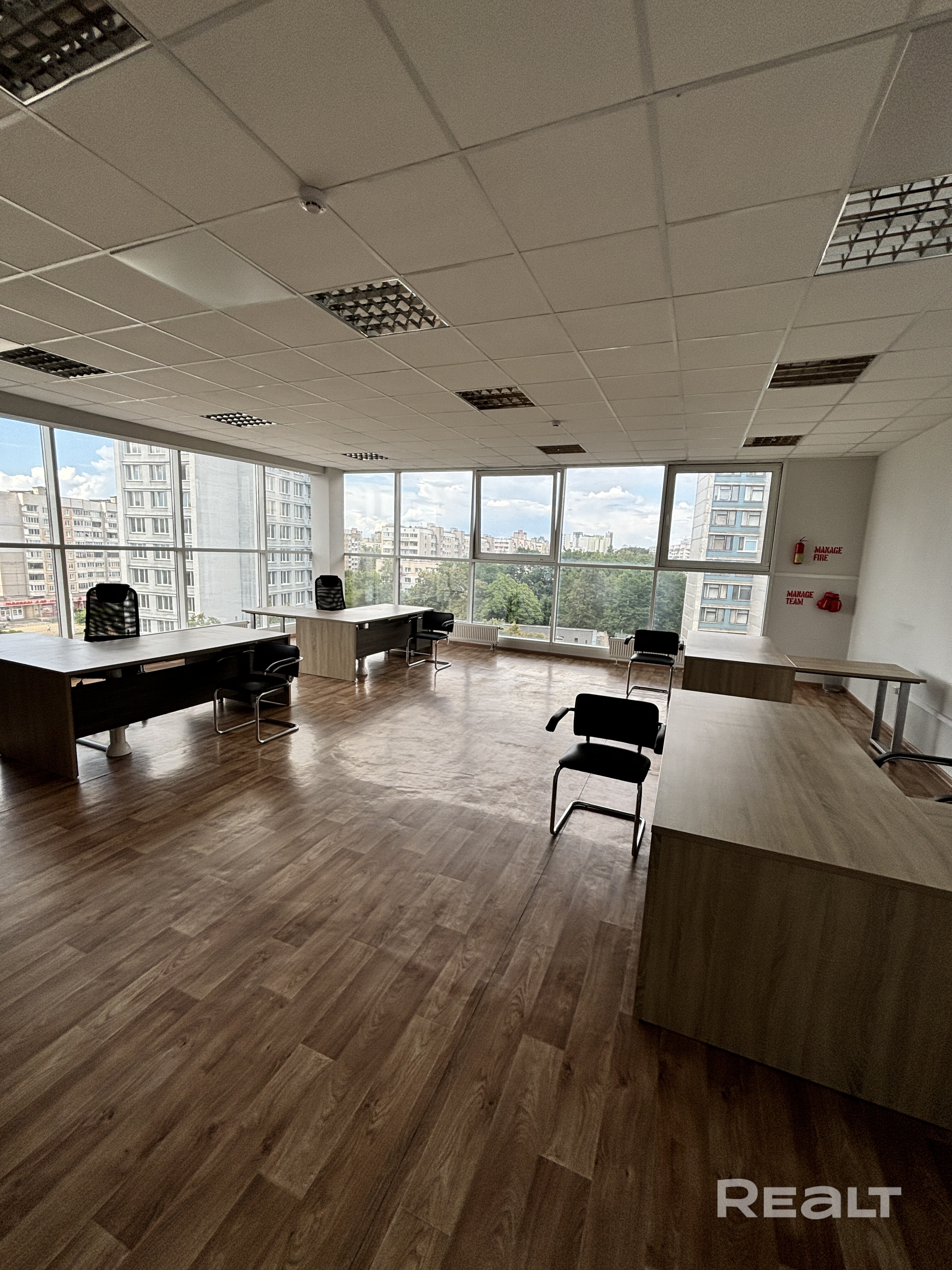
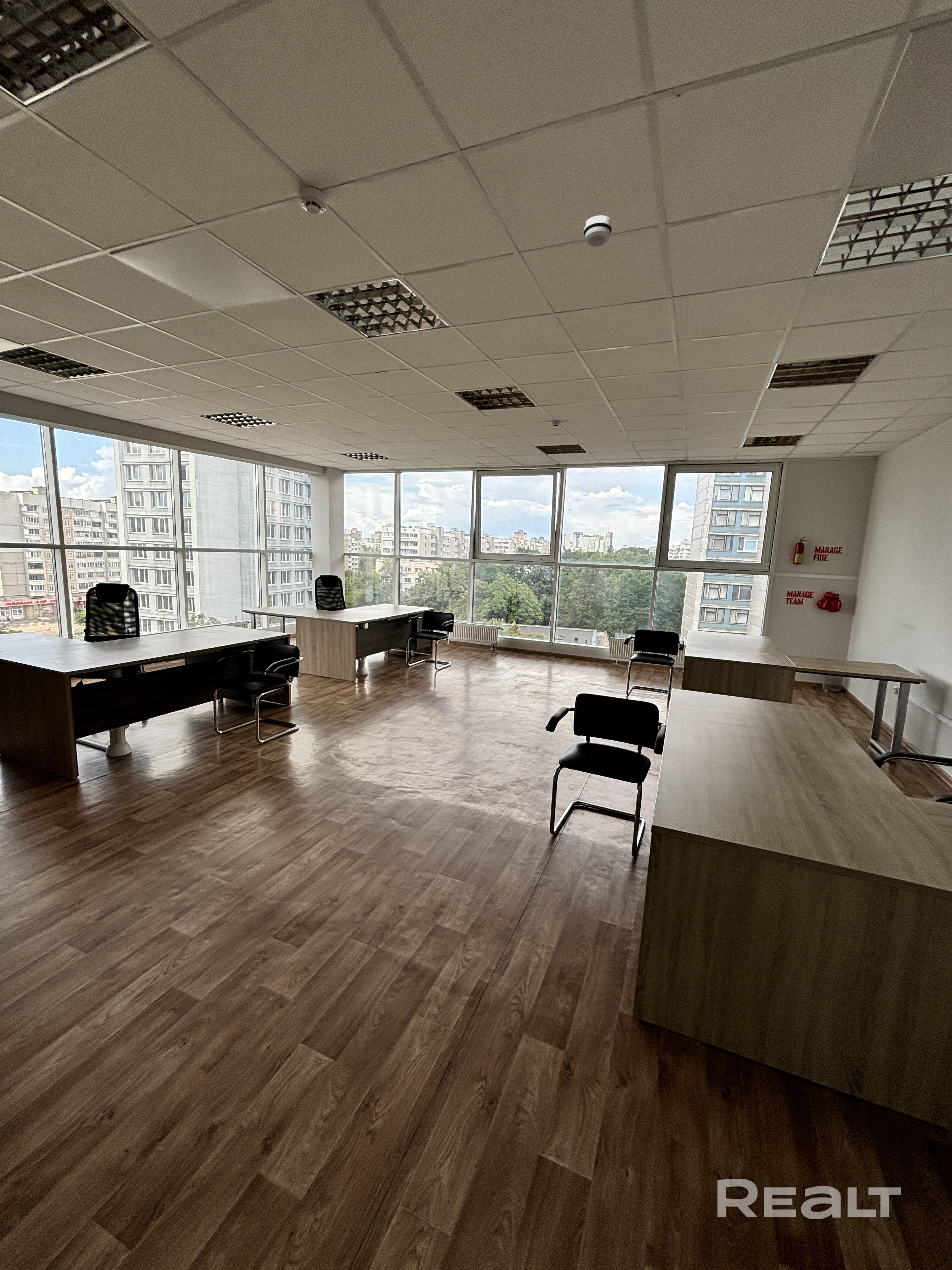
+ smoke detector [583,215,612,247]
